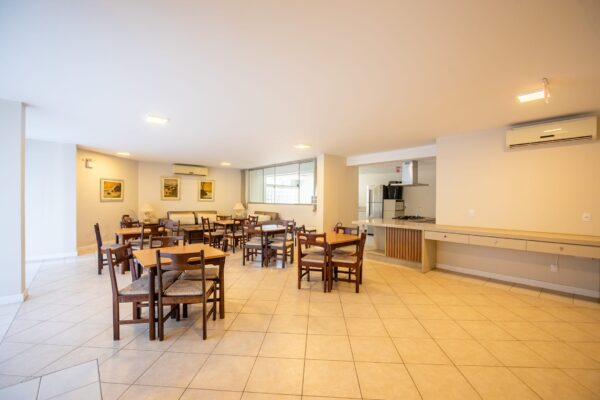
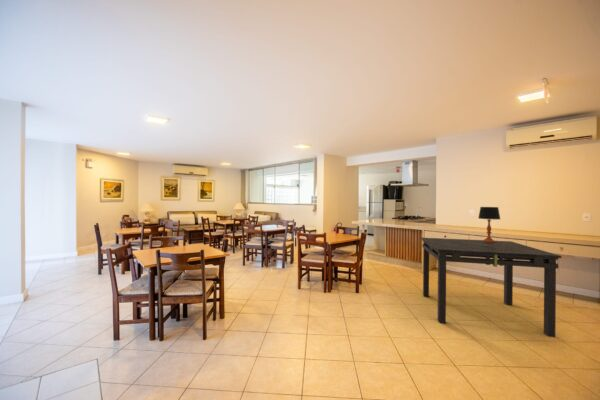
+ dining table [420,237,562,338]
+ table lamp [477,206,501,242]
